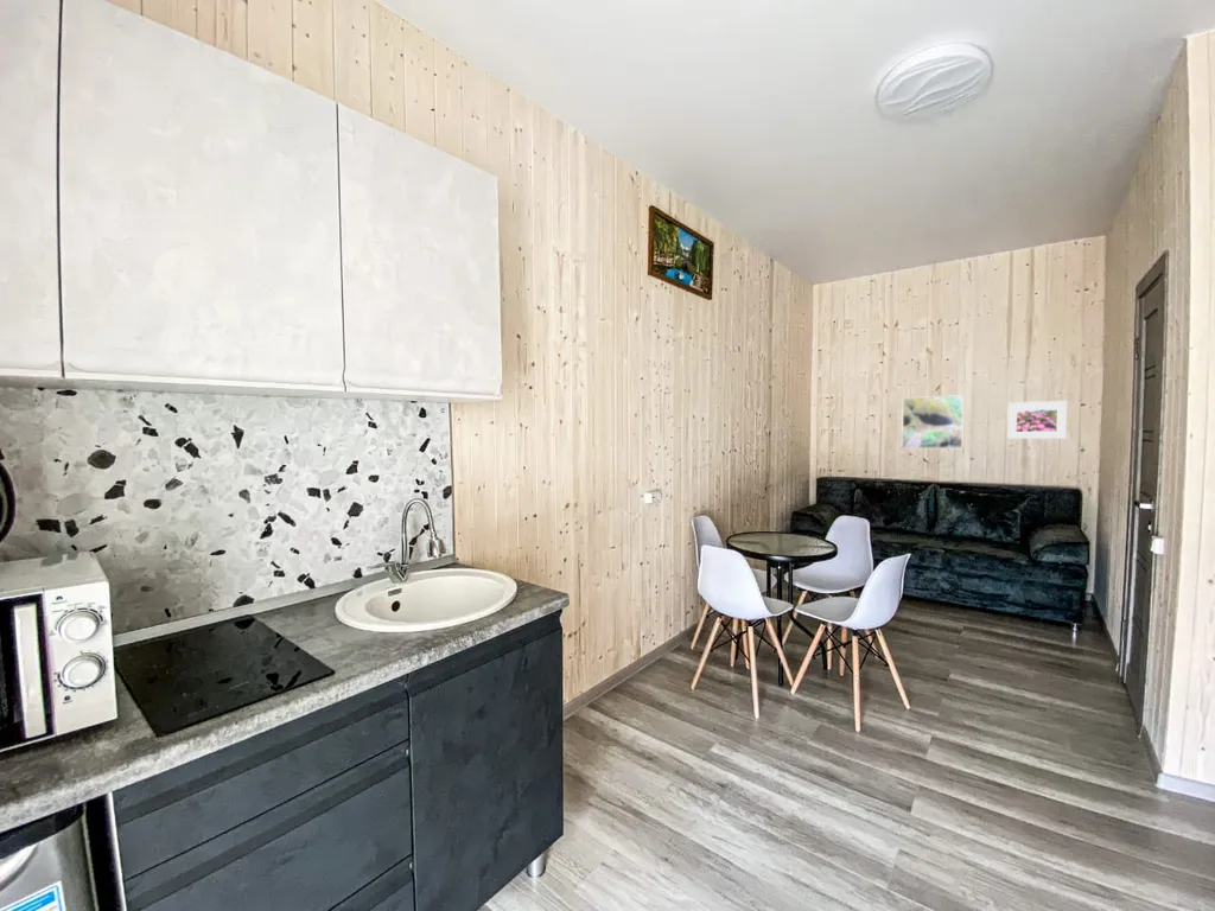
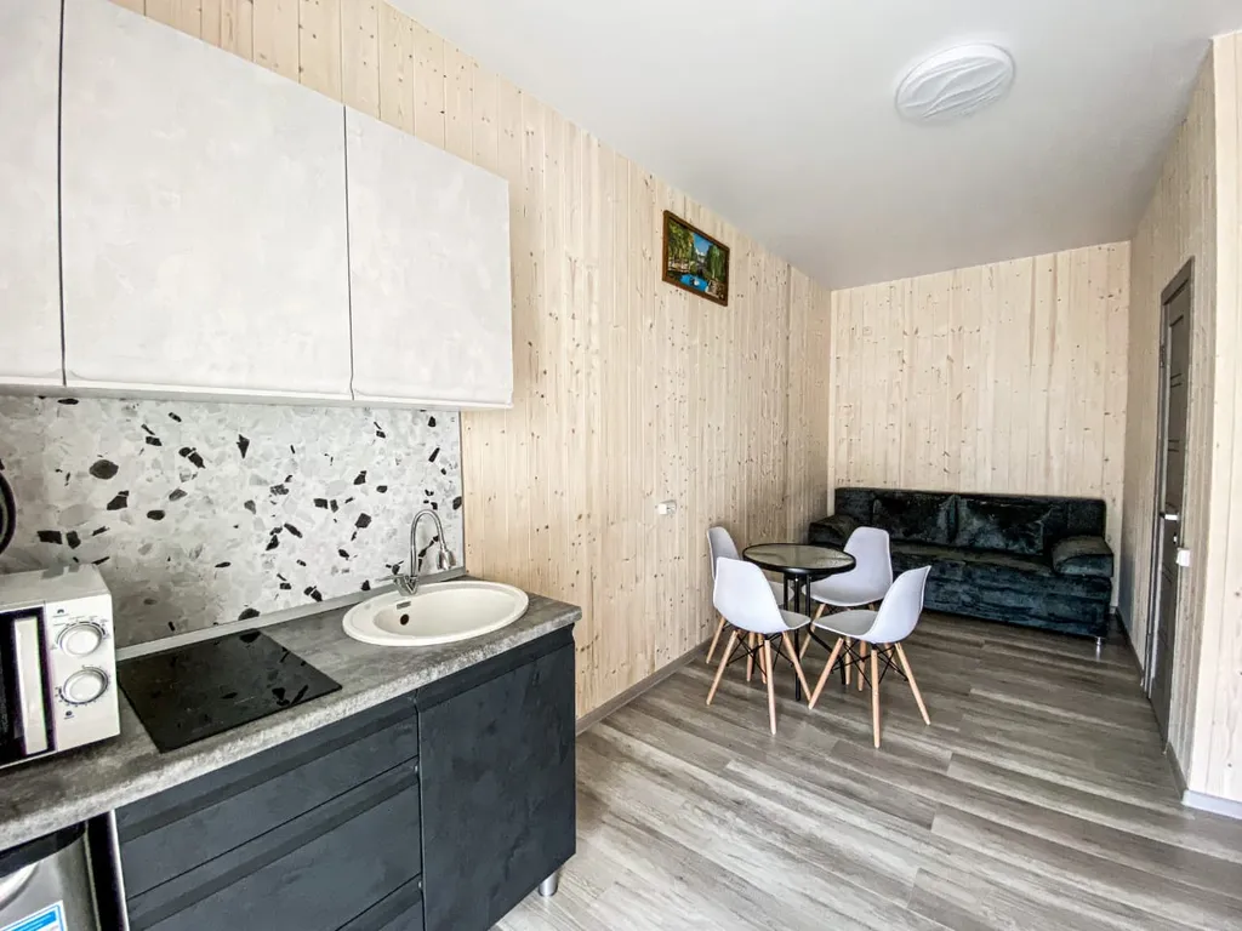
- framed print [1006,400,1068,440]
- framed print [901,394,965,450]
